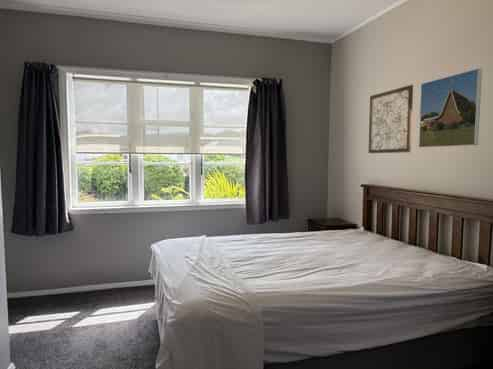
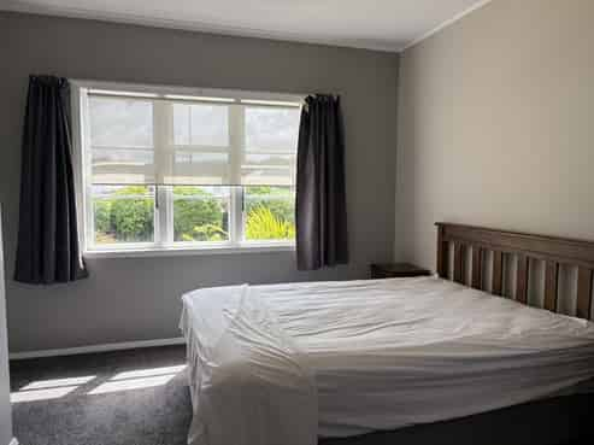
- wall art [367,84,414,154]
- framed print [418,67,483,148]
